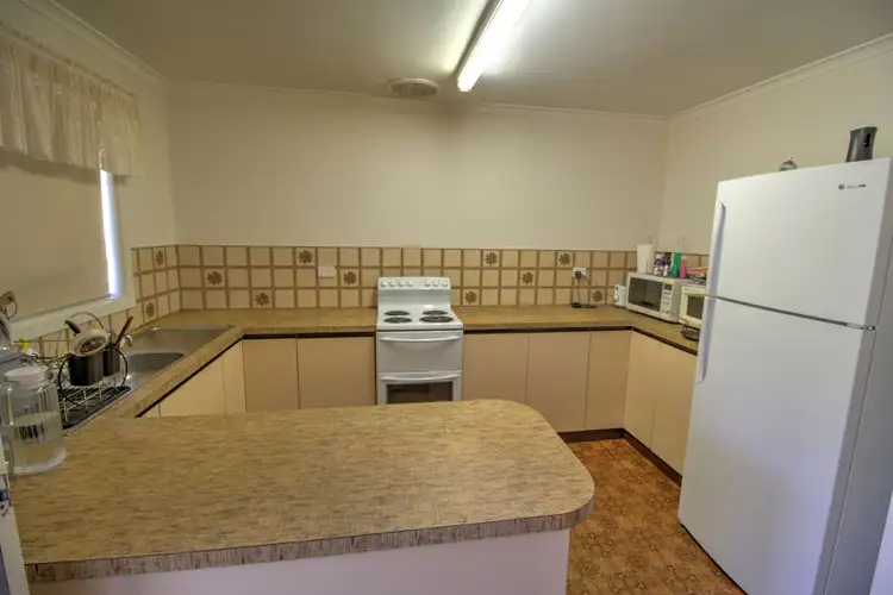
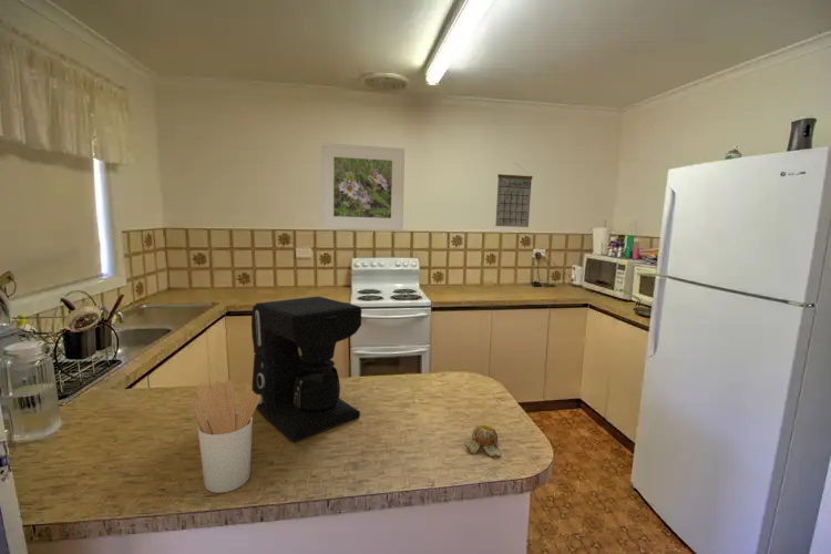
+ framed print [320,142,406,232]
+ calendar [494,162,534,228]
+ utensil holder [191,379,260,494]
+ fruit [463,424,502,458]
+ coffee maker [250,296,362,442]
